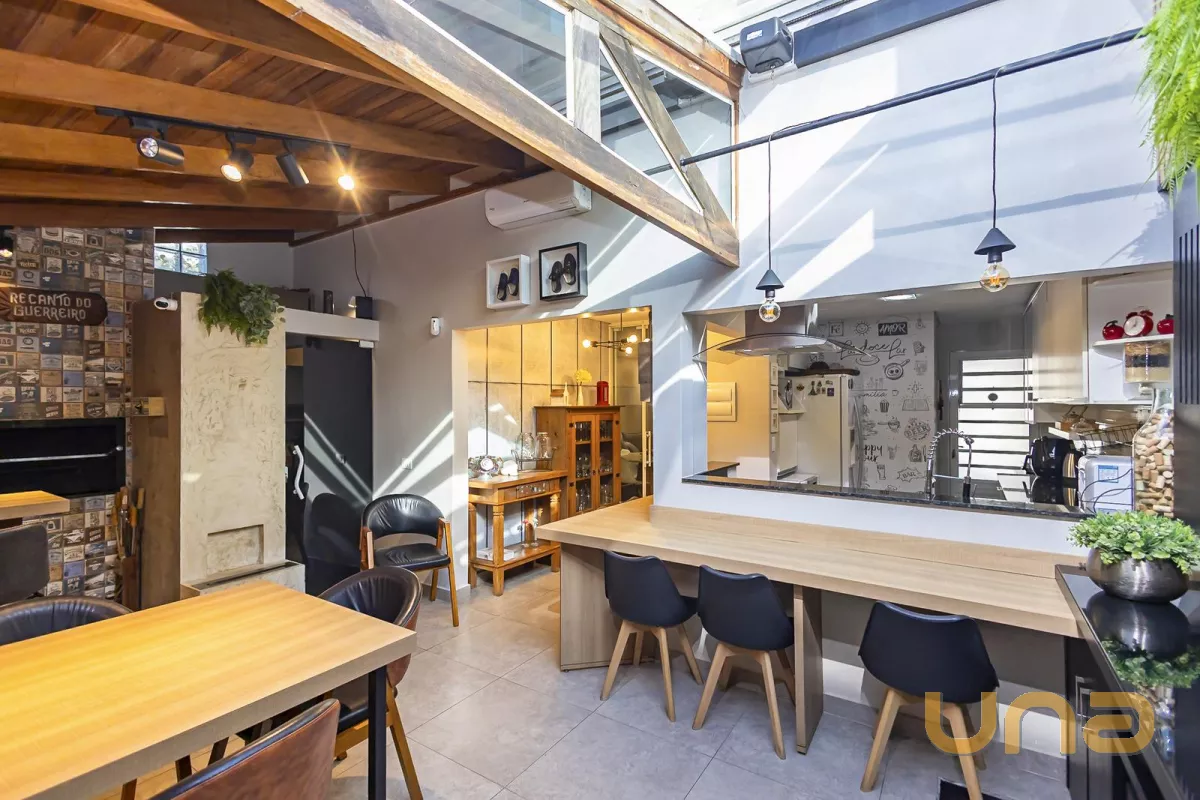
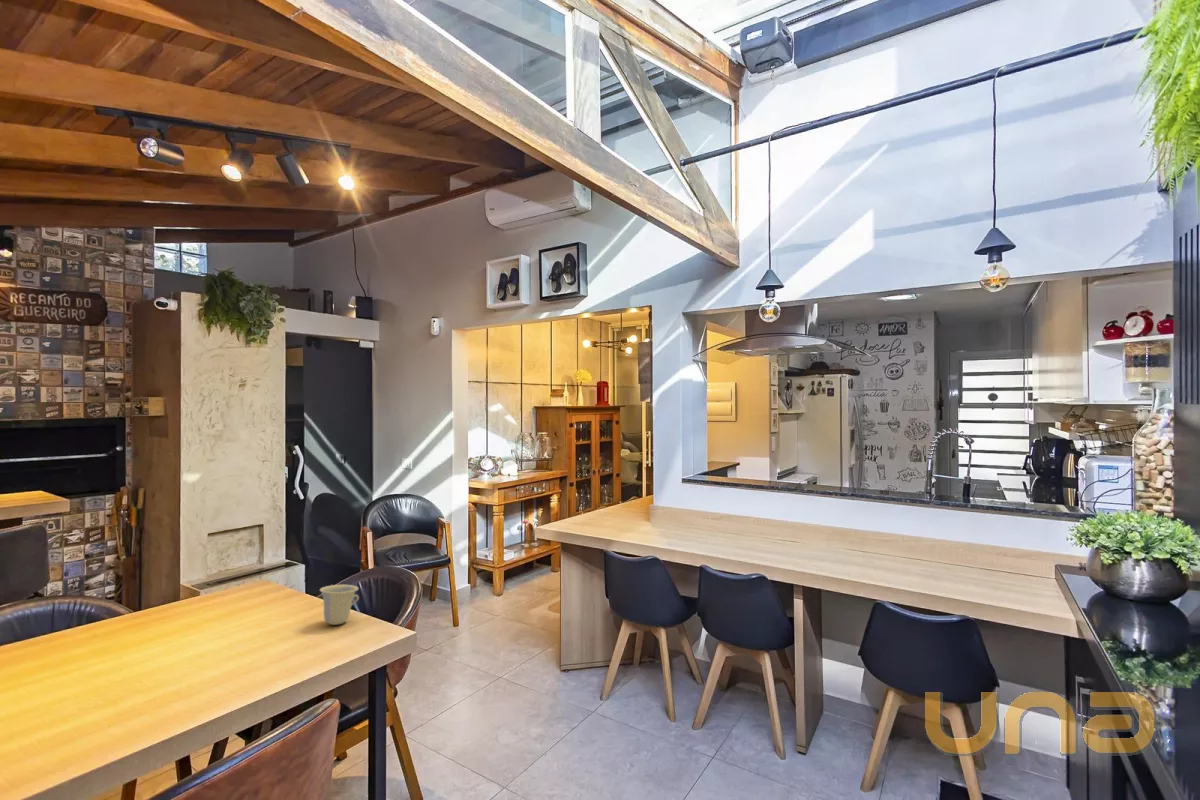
+ cup [319,584,360,626]
